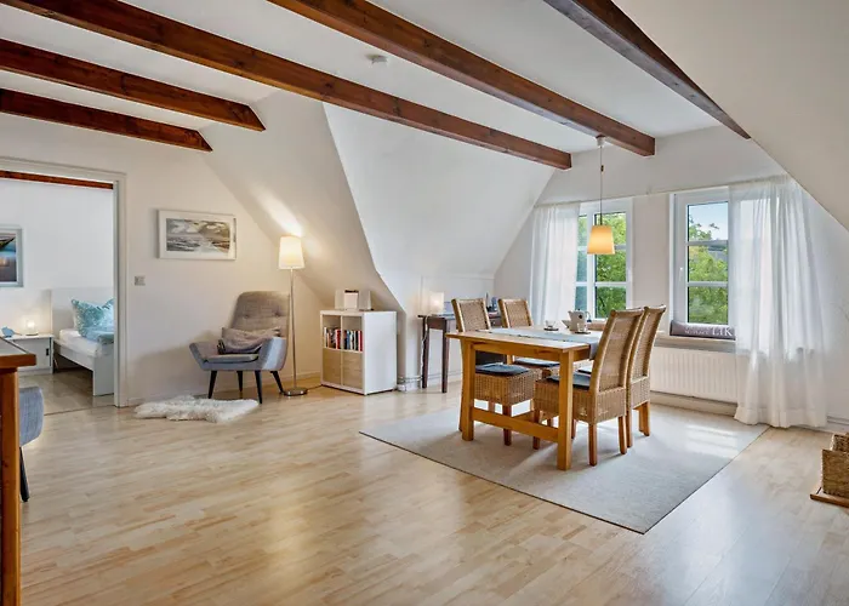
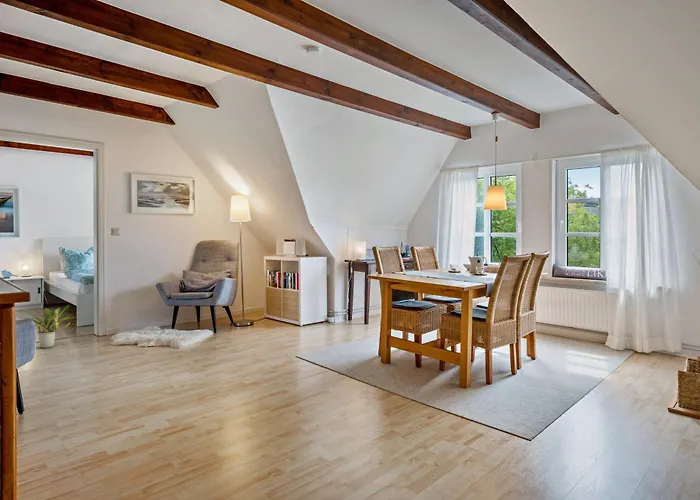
+ potted plant [19,304,79,349]
